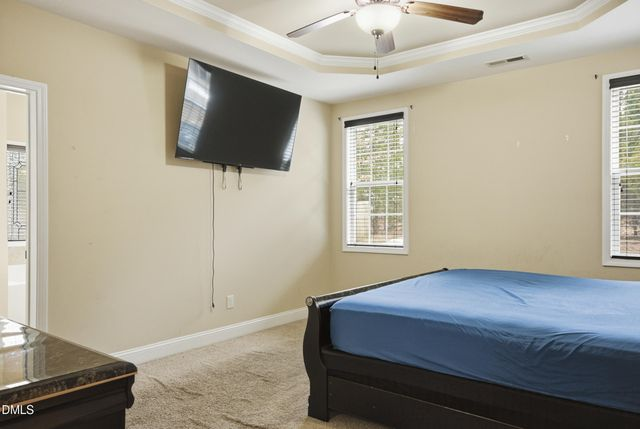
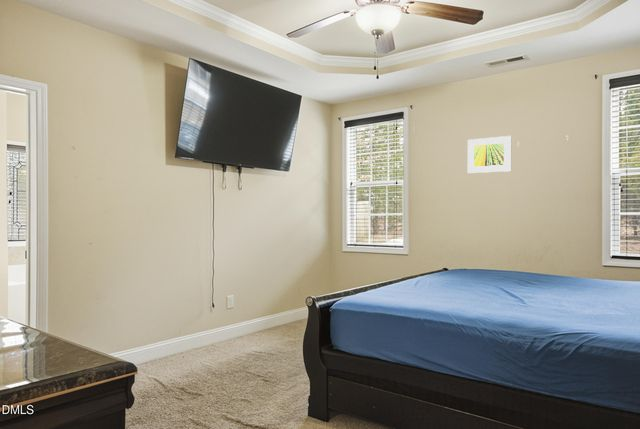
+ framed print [467,135,512,174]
